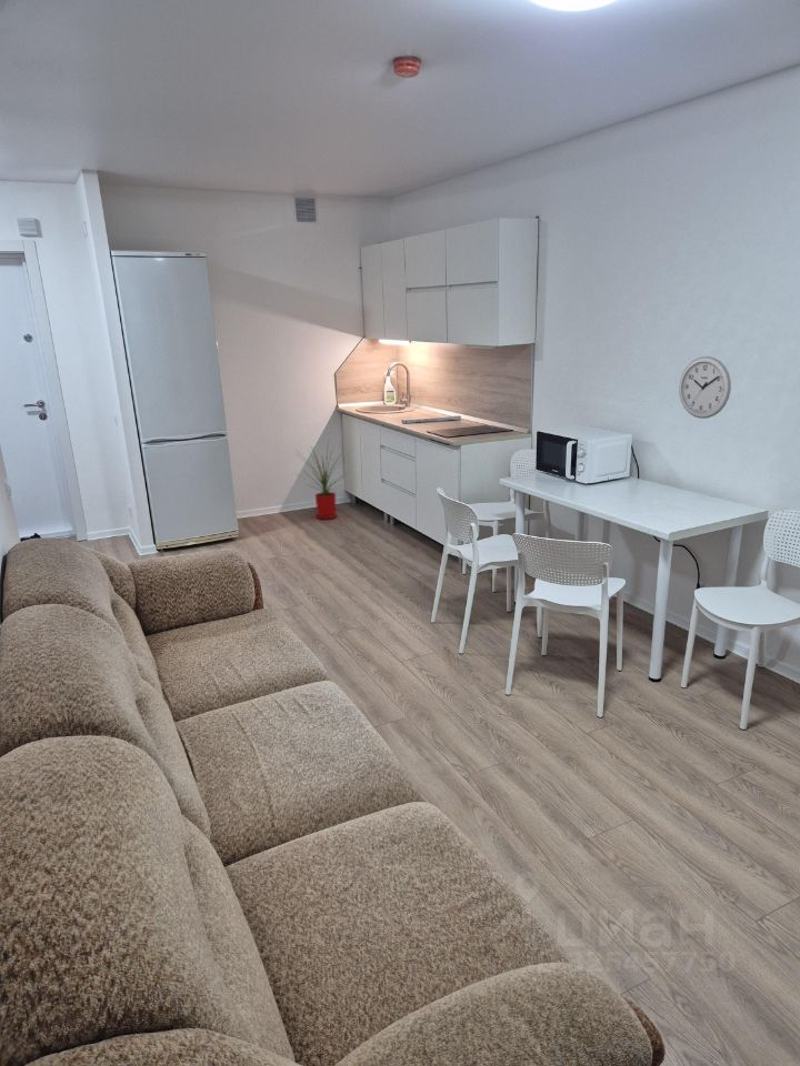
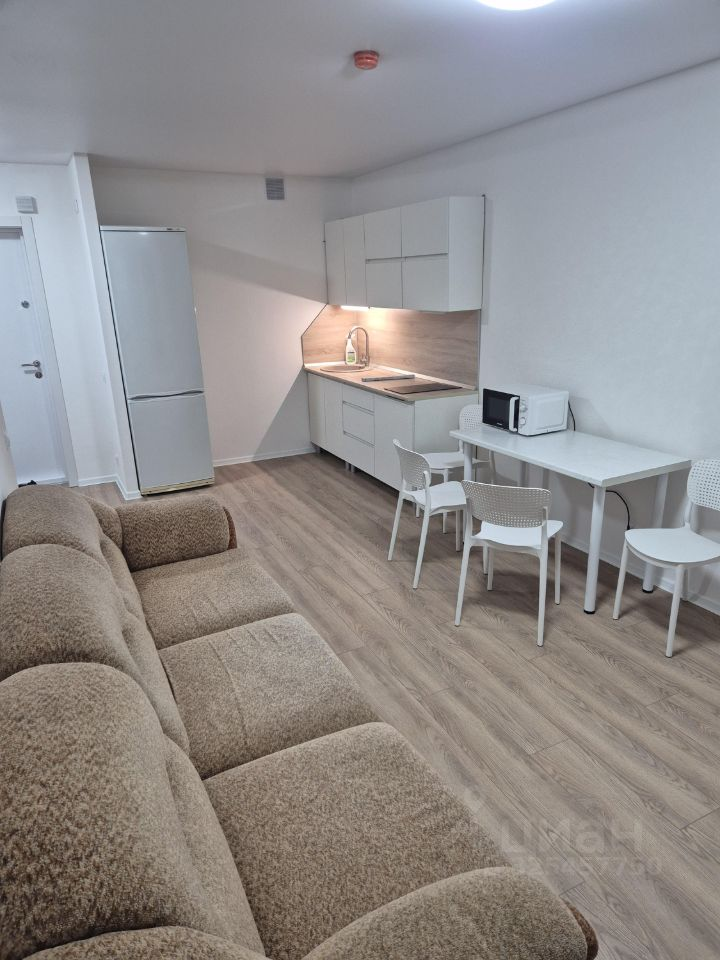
- wall clock [678,355,732,420]
- house plant [296,440,349,521]
